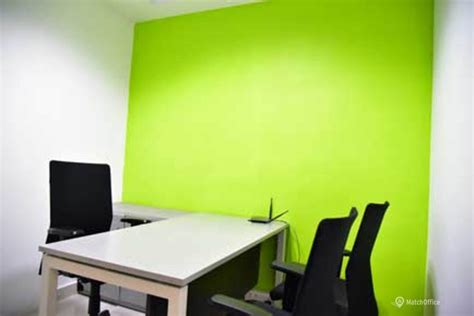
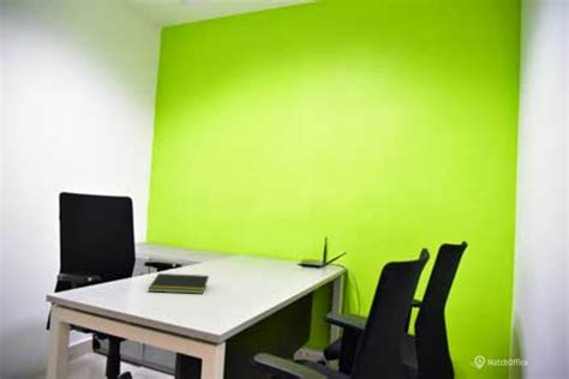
+ notepad [146,272,210,295]
